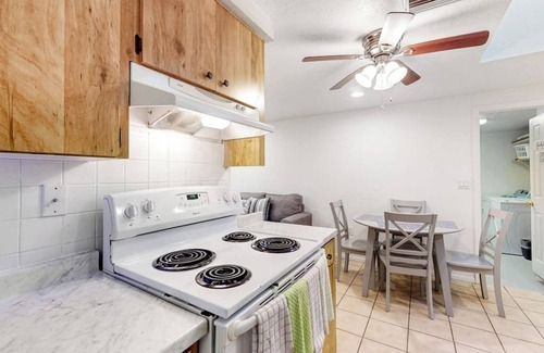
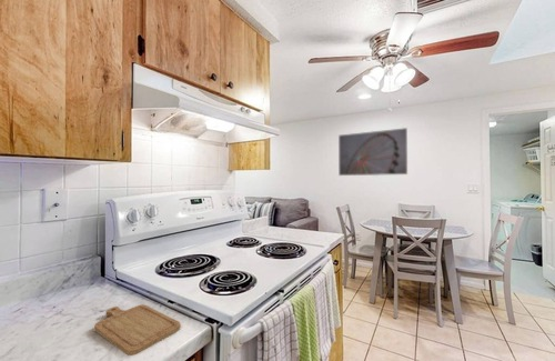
+ chopping board [93,303,182,357]
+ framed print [337,127,408,177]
